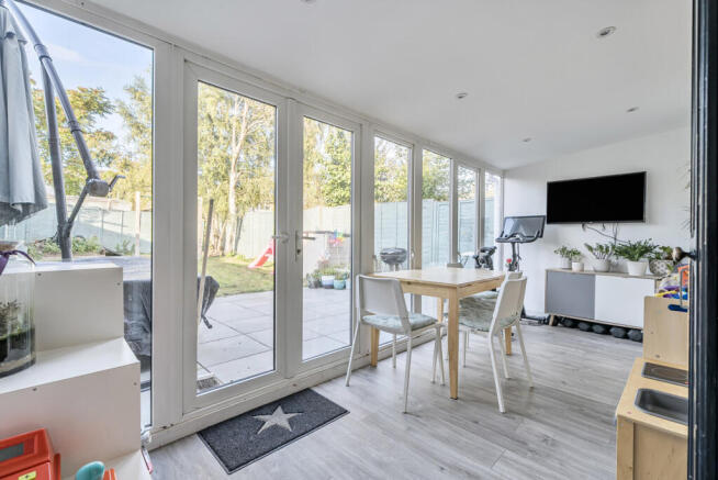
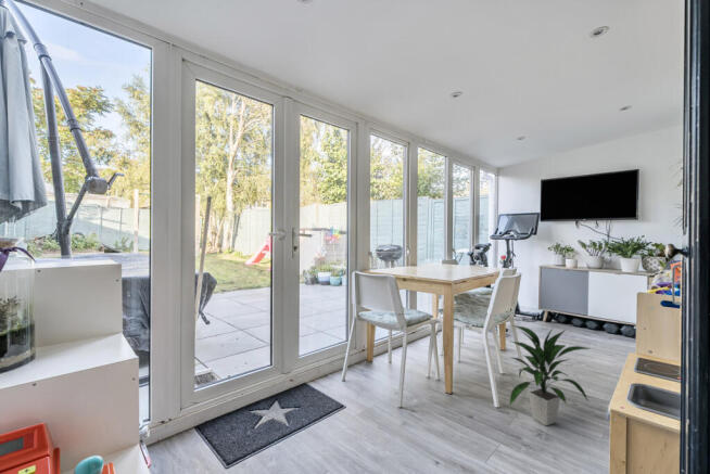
+ indoor plant [508,324,592,426]
